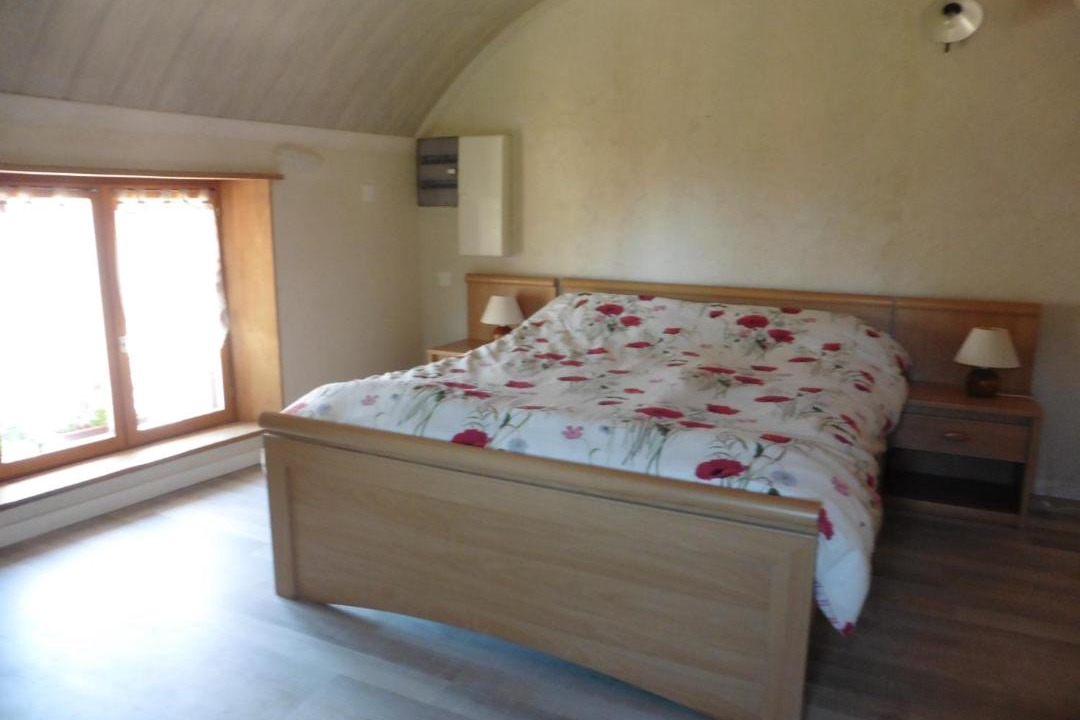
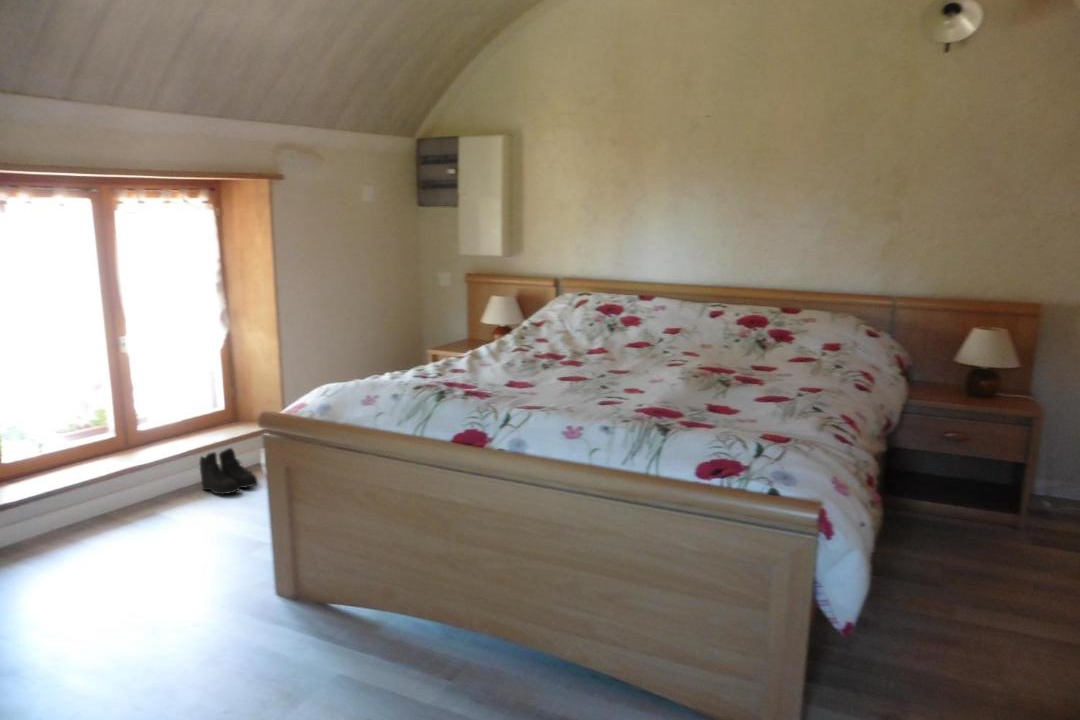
+ boots [198,447,259,496]
